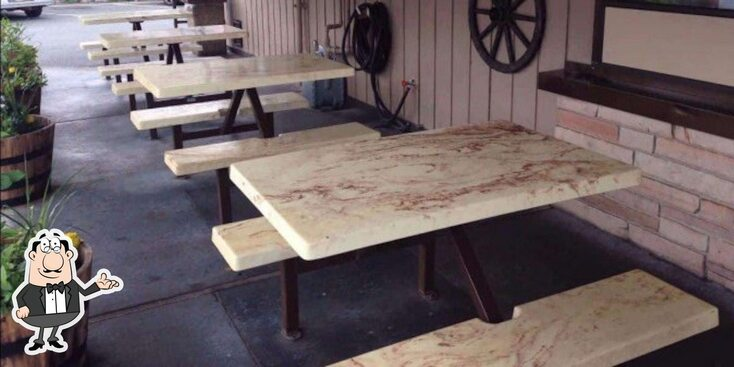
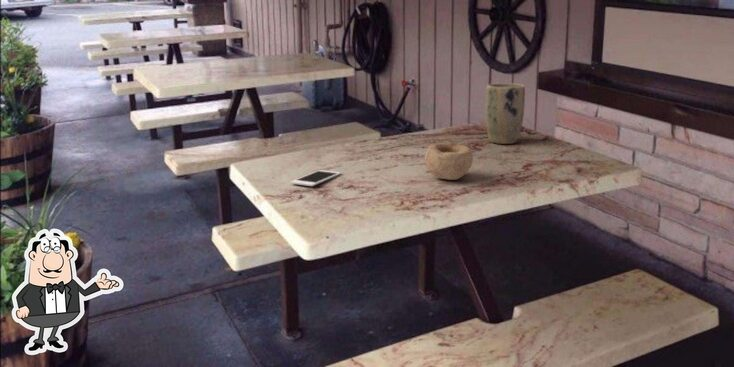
+ bowl [424,141,474,181]
+ plant pot [484,82,526,145]
+ cell phone [290,169,342,187]
